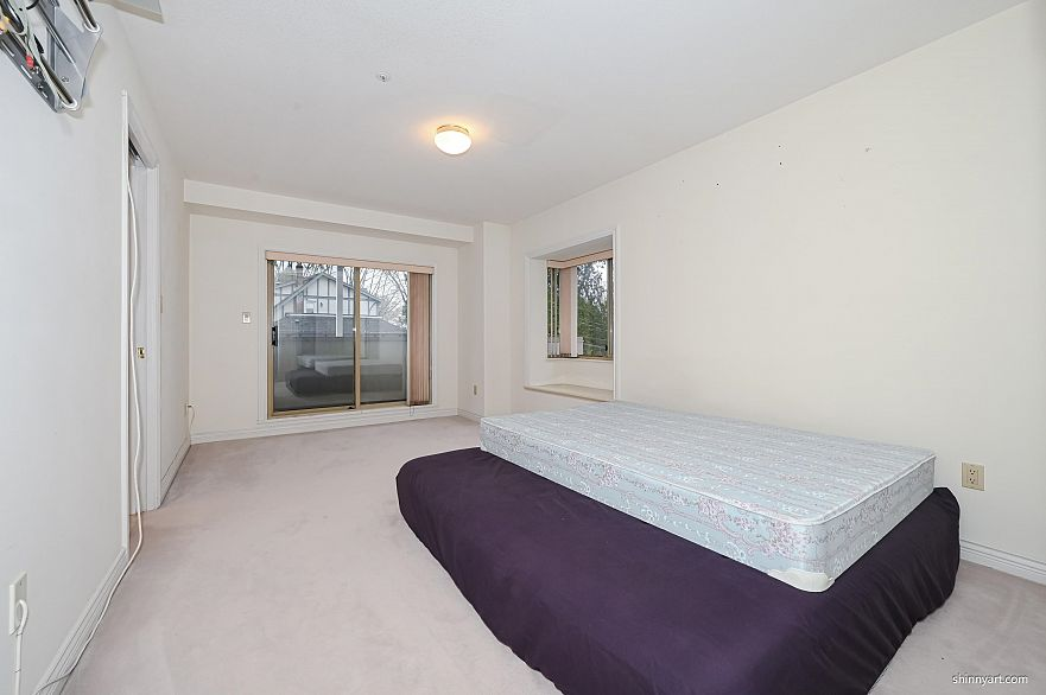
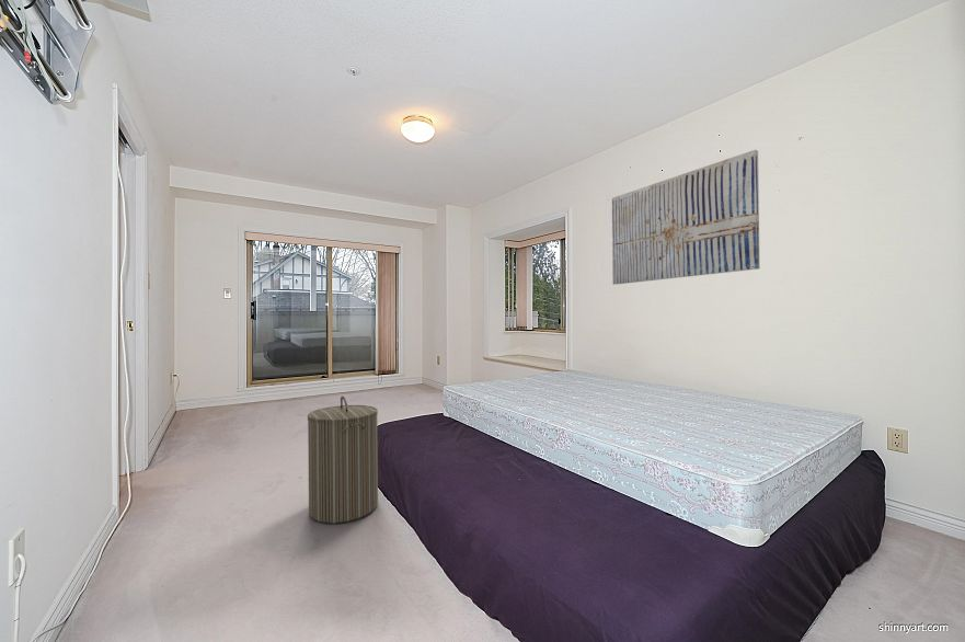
+ wall art [611,149,761,286]
+ laundry hamper [307,395,379,525]
